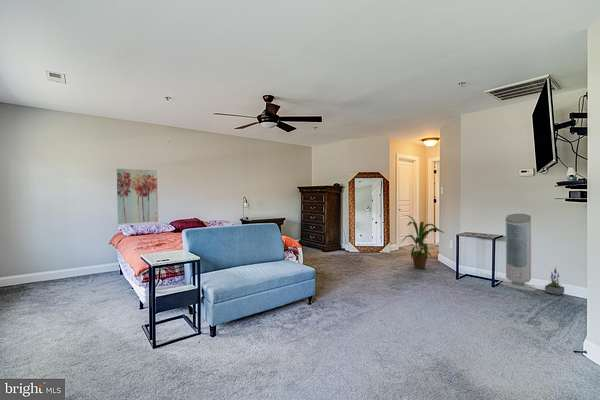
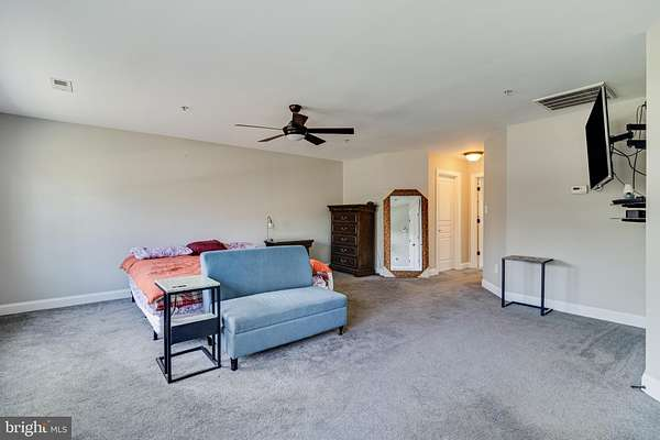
- potted plant [544,266,565,296]
- house plant [401,214,445,270]
- wall art [116,168,159,225]
- air purifier [499,213,539,292]
